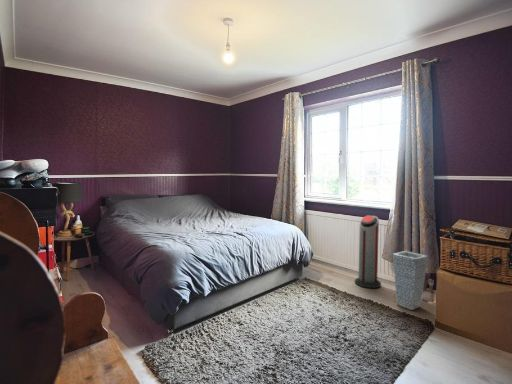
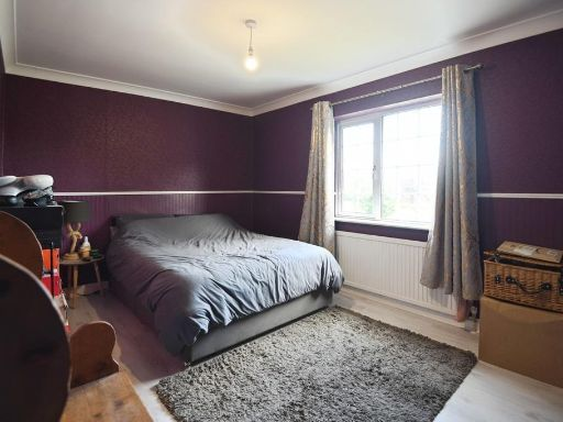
- vase [392,250,429,311]
- air purifier [354,214,382,289]
